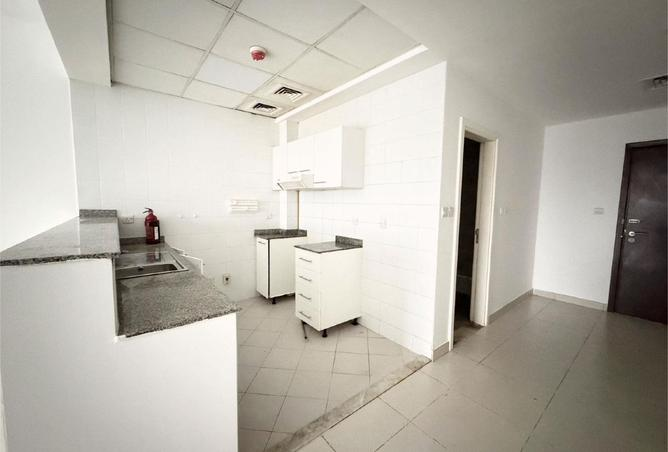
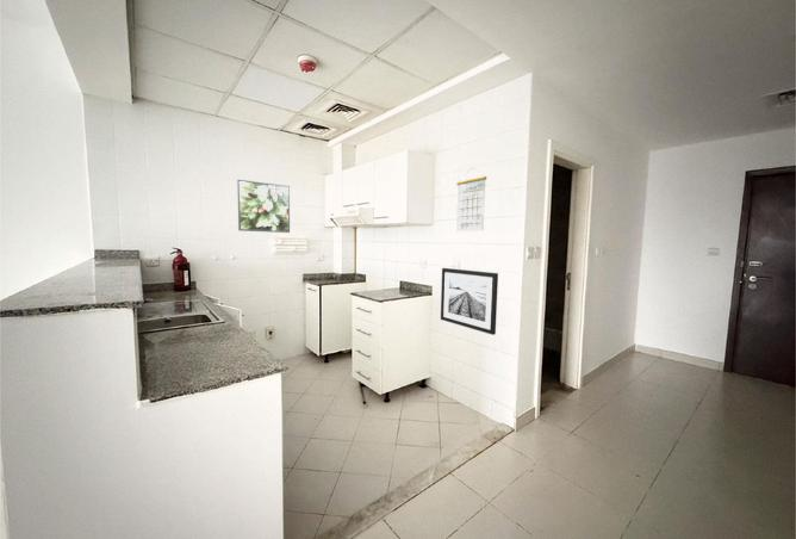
+ wall art [440,267,499,336]
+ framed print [236,179,291,234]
+ calendar [455,168,487,233]
